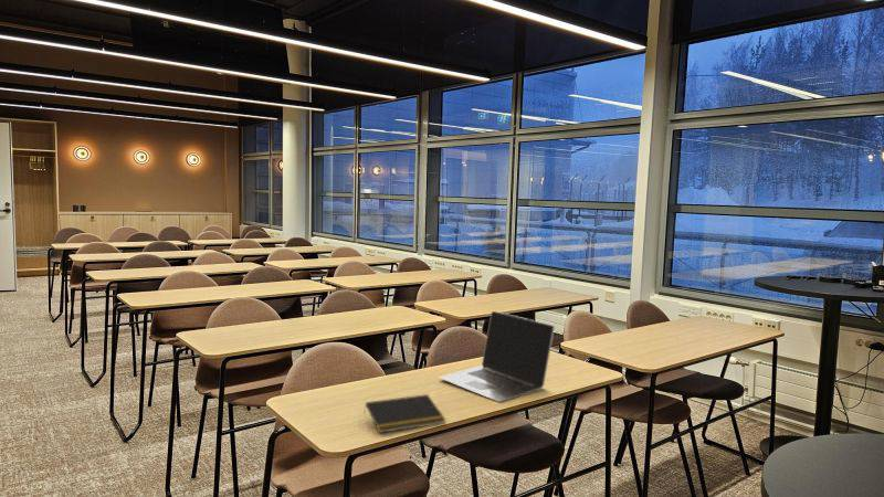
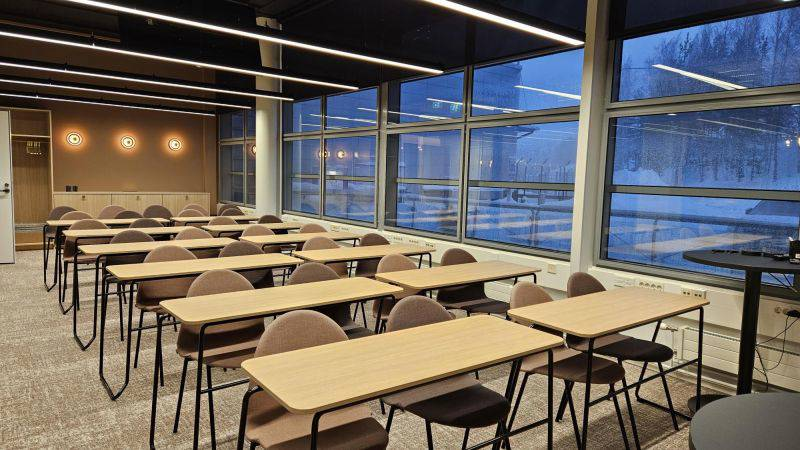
- notepad [362,393,446,434]
- laptop [439,310,556,403]
